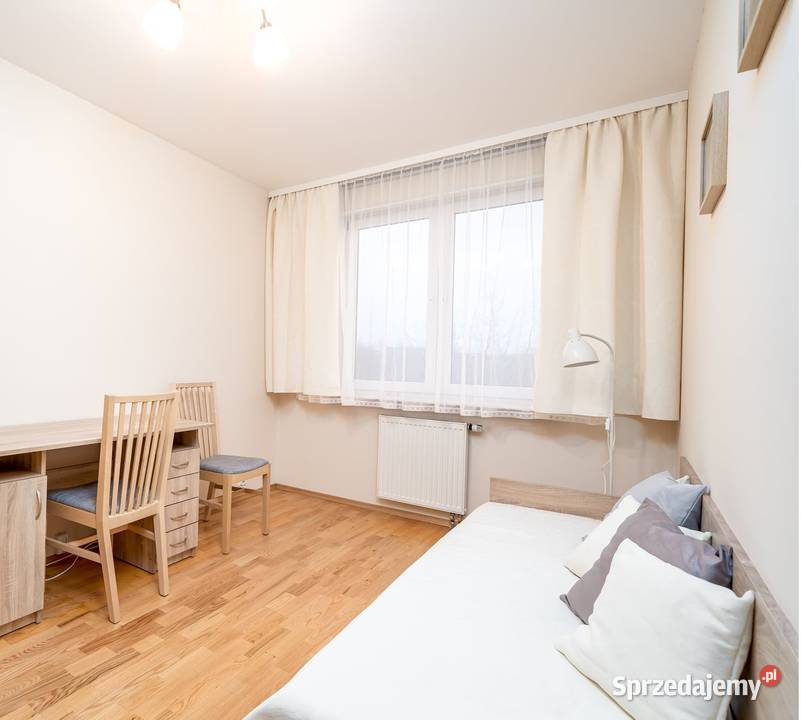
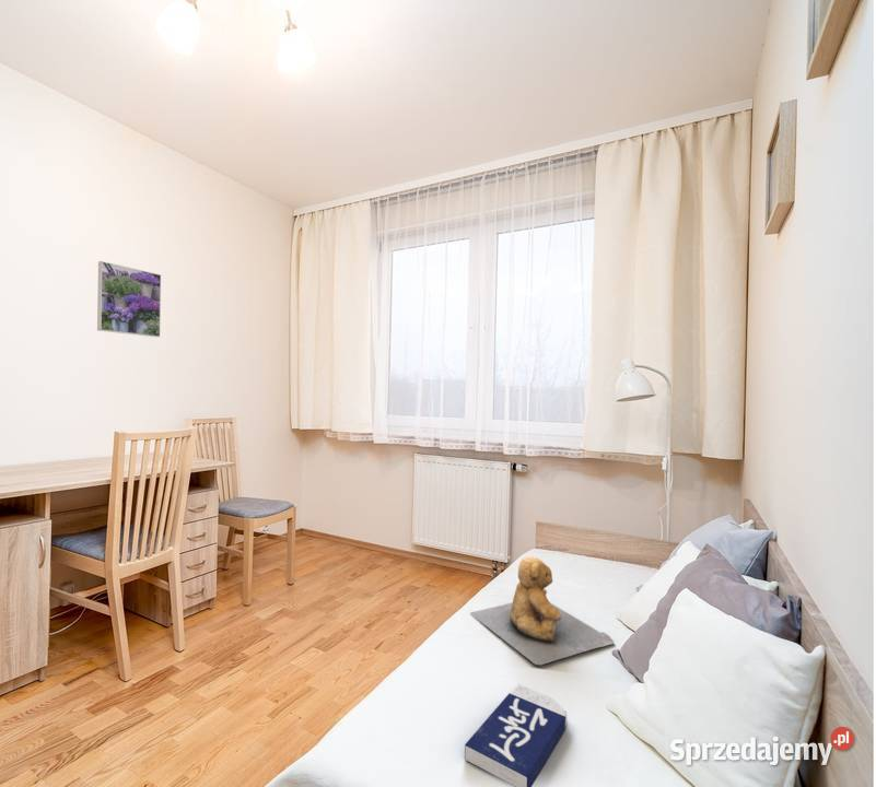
+ teddy bear [469,556,616,666]
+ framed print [96,260,162,338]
+ book [464,683,568,787]
